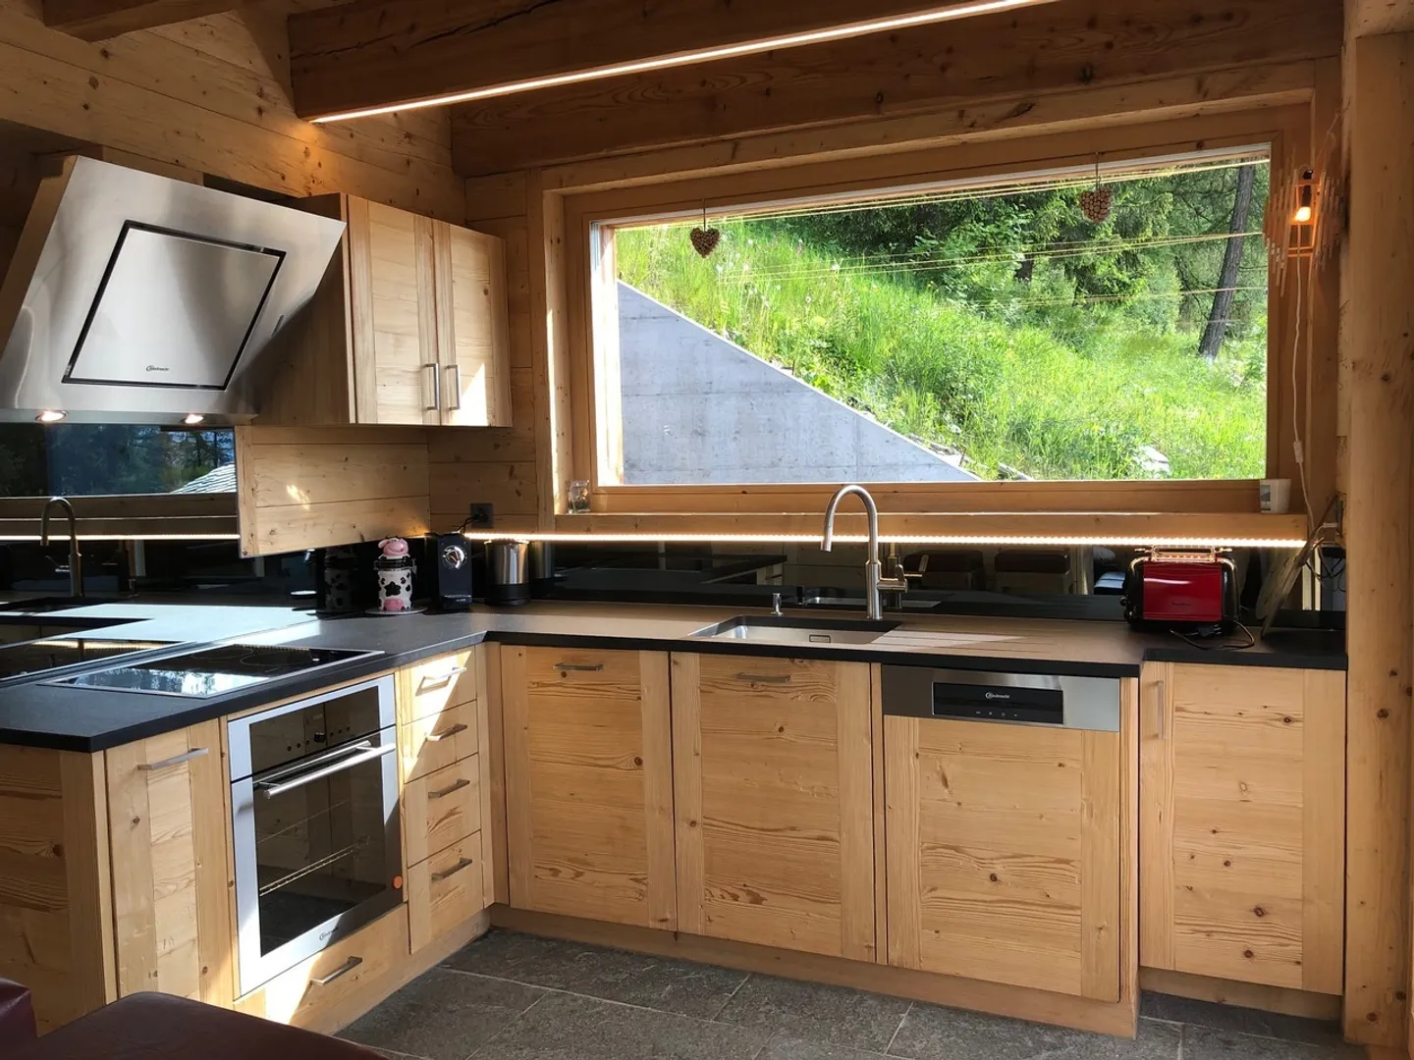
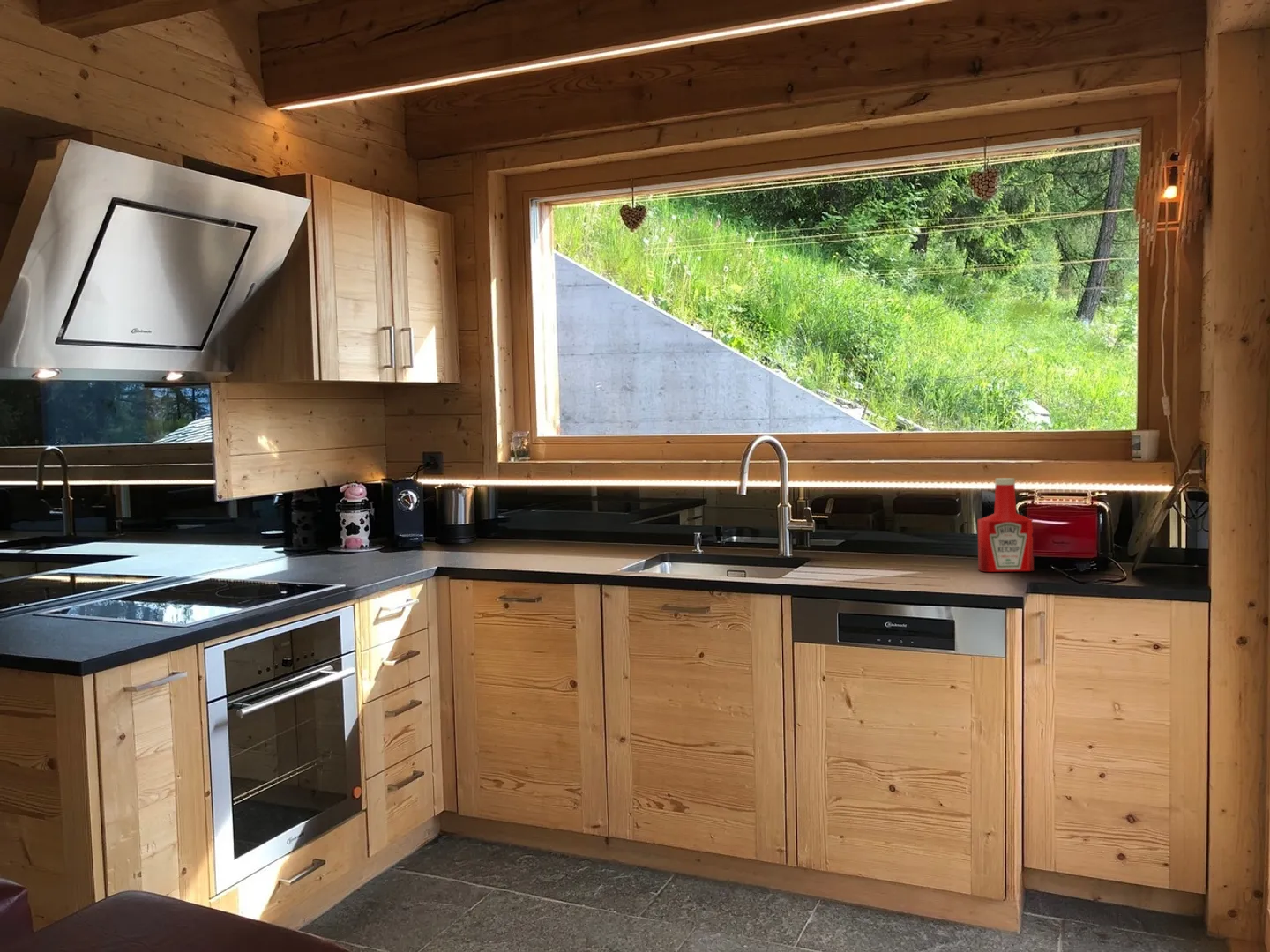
+ soap bottle [977,477,1035,573]
